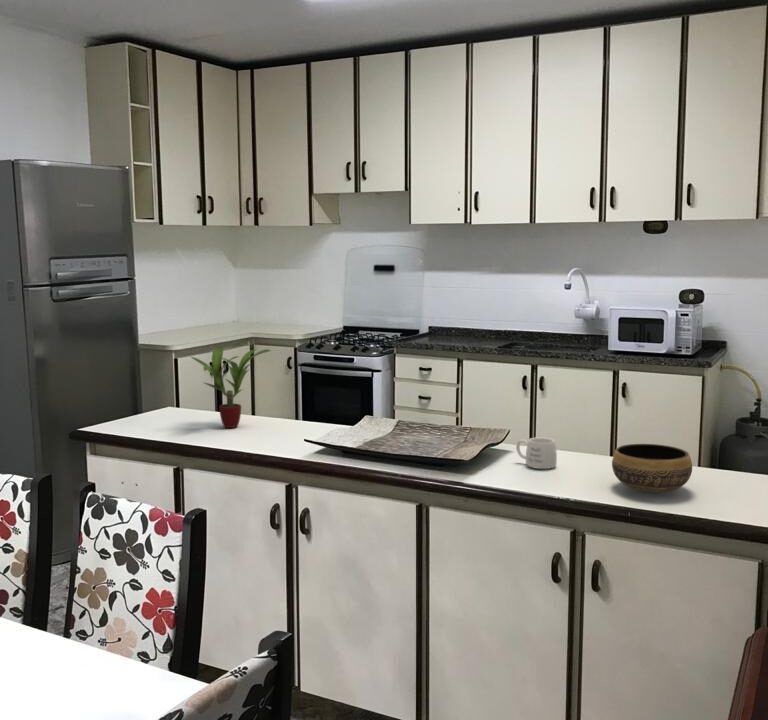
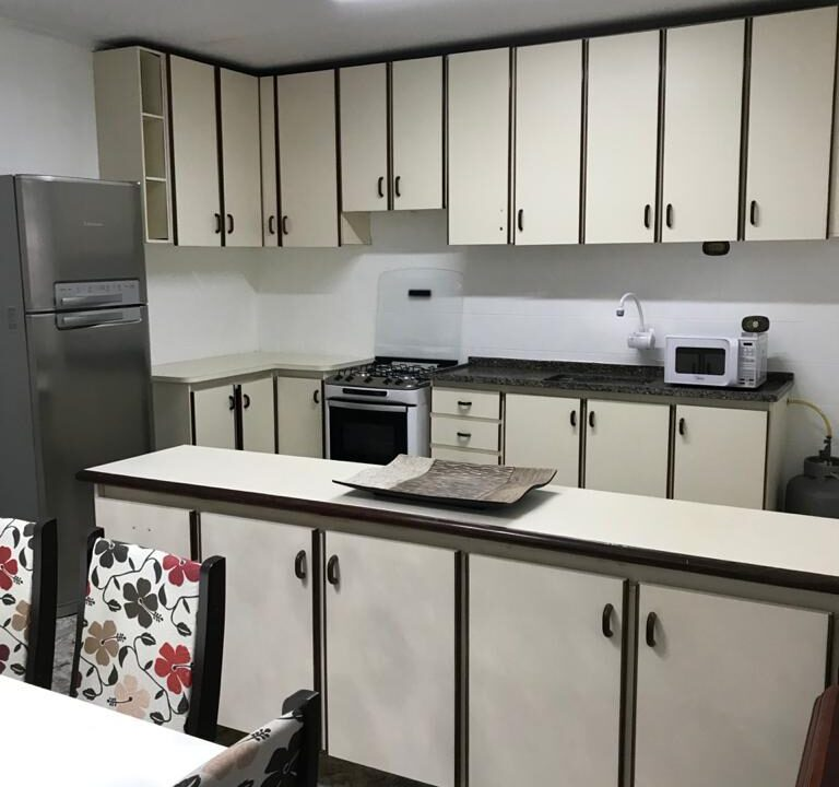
- bowl [611,443,693,493]
- mug [515,436,558,470]
- potted plant [189,345,272,429]
